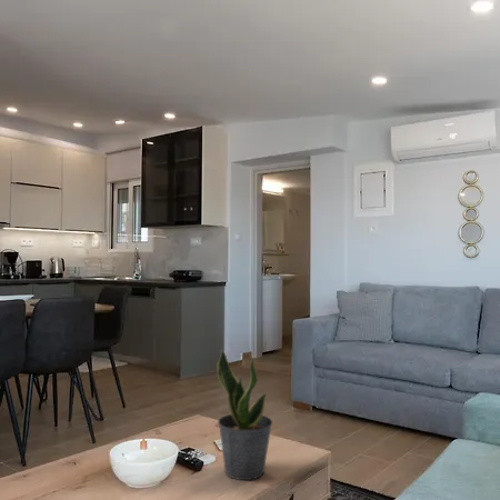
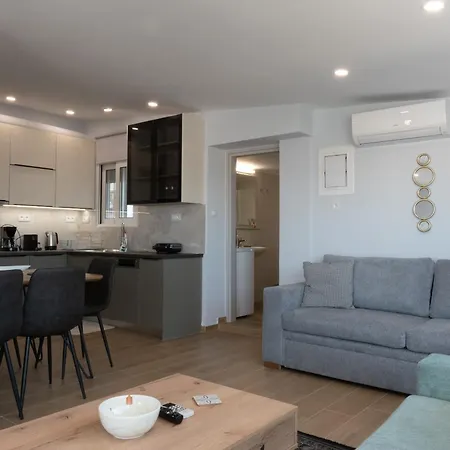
- potted plant [217,349,273,481]
